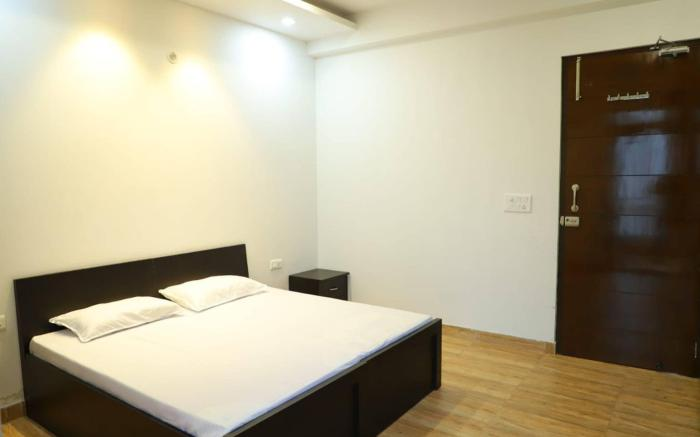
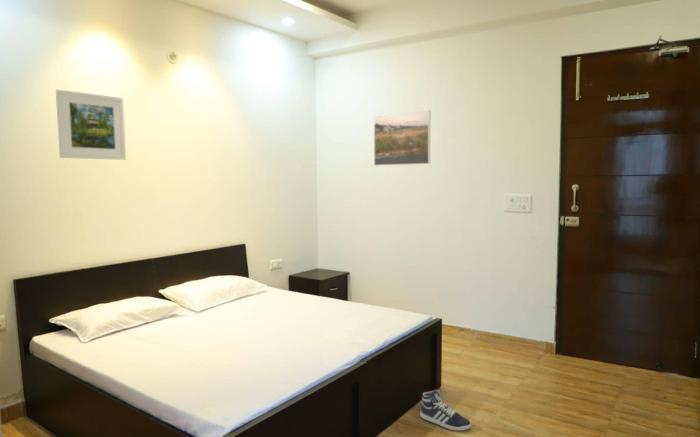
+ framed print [373,109,431,167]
+ sneaker [419,389,472,432]
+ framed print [55,89,127,161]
